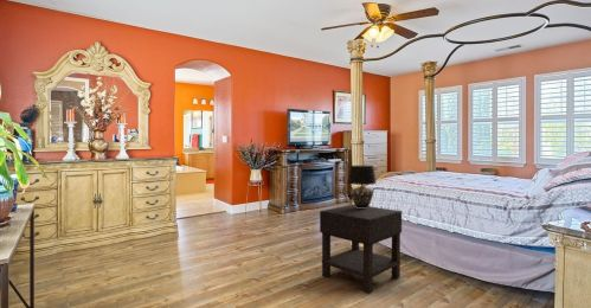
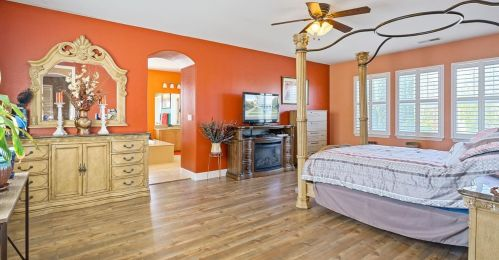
- table lamp [346,165,378,208]
- nightstand [319,204,403,295]
